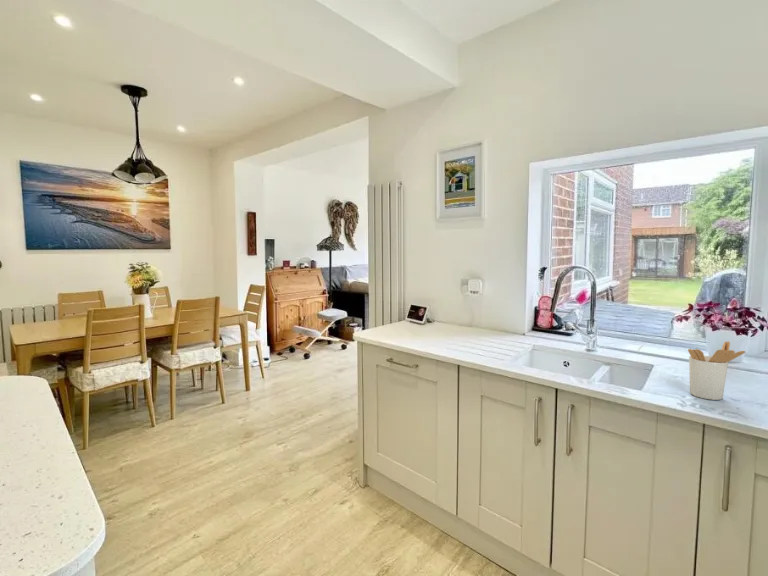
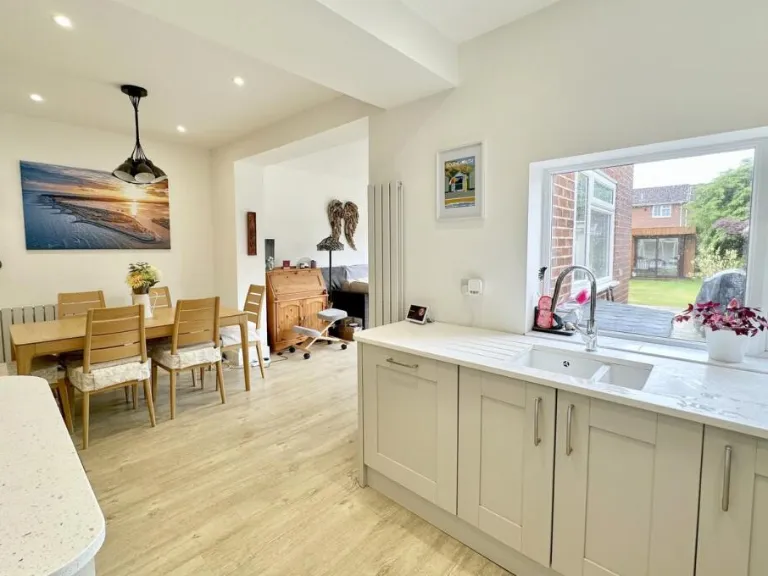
- utensil holder [687,341,746,401]
